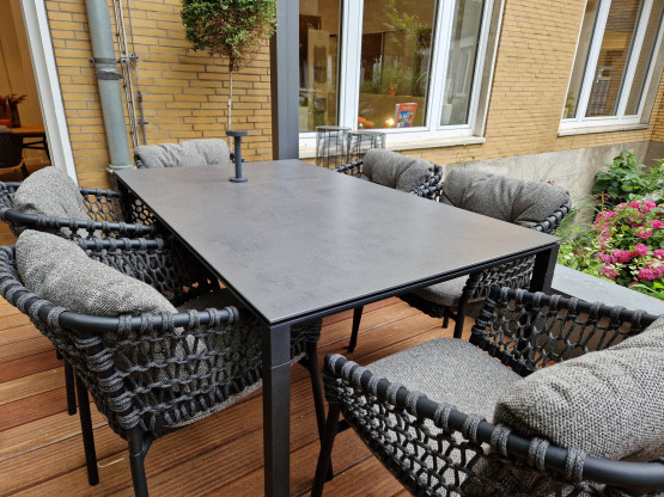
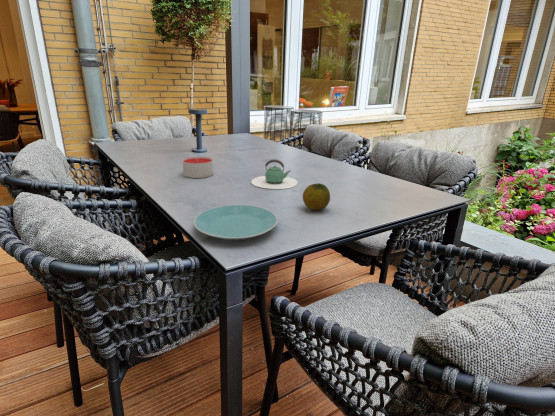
+ plate [193,204,279,241]
+ candle [182,156,214,179]
+ teapot [250,159,299,190]
+ fruit [302,182,331,211]
